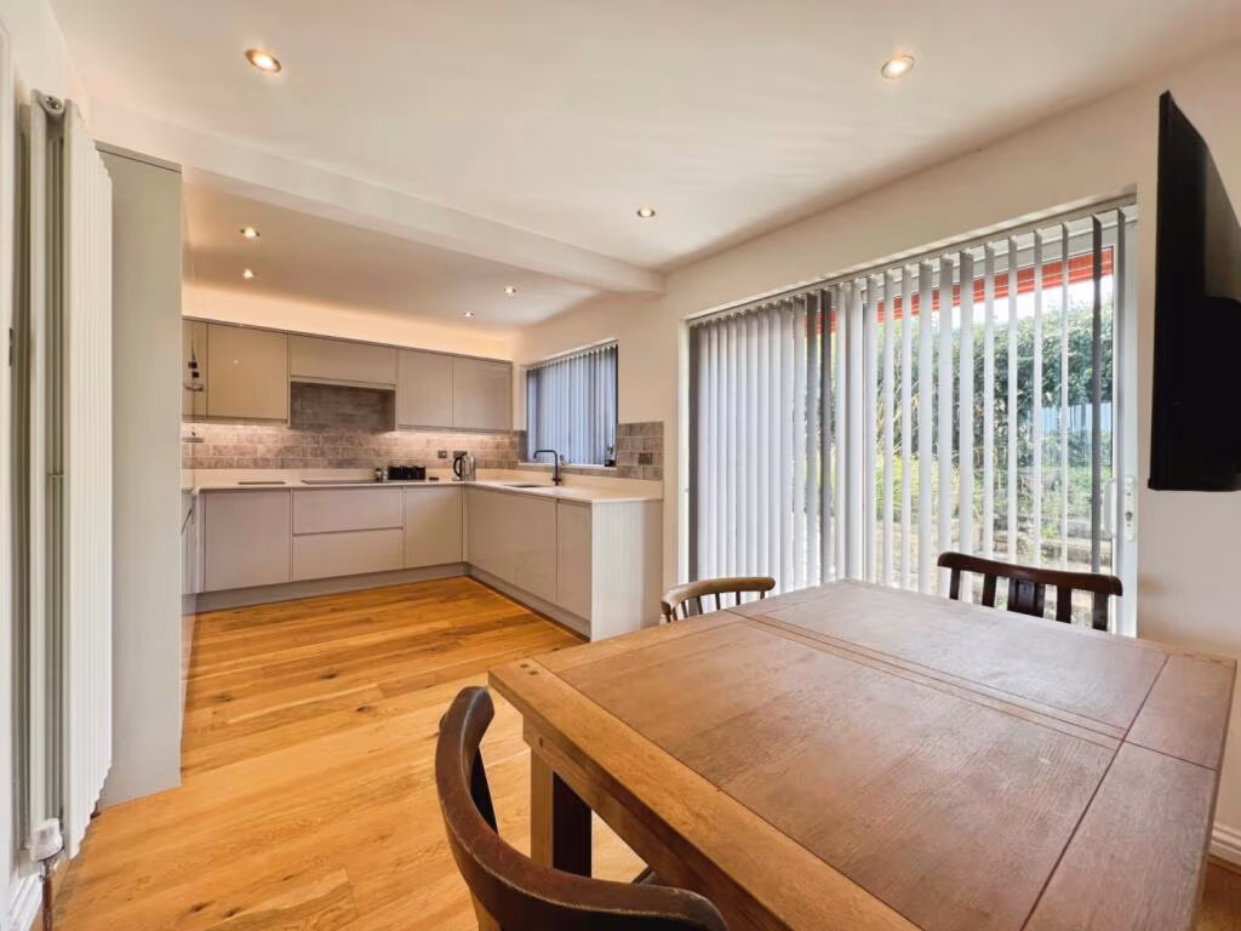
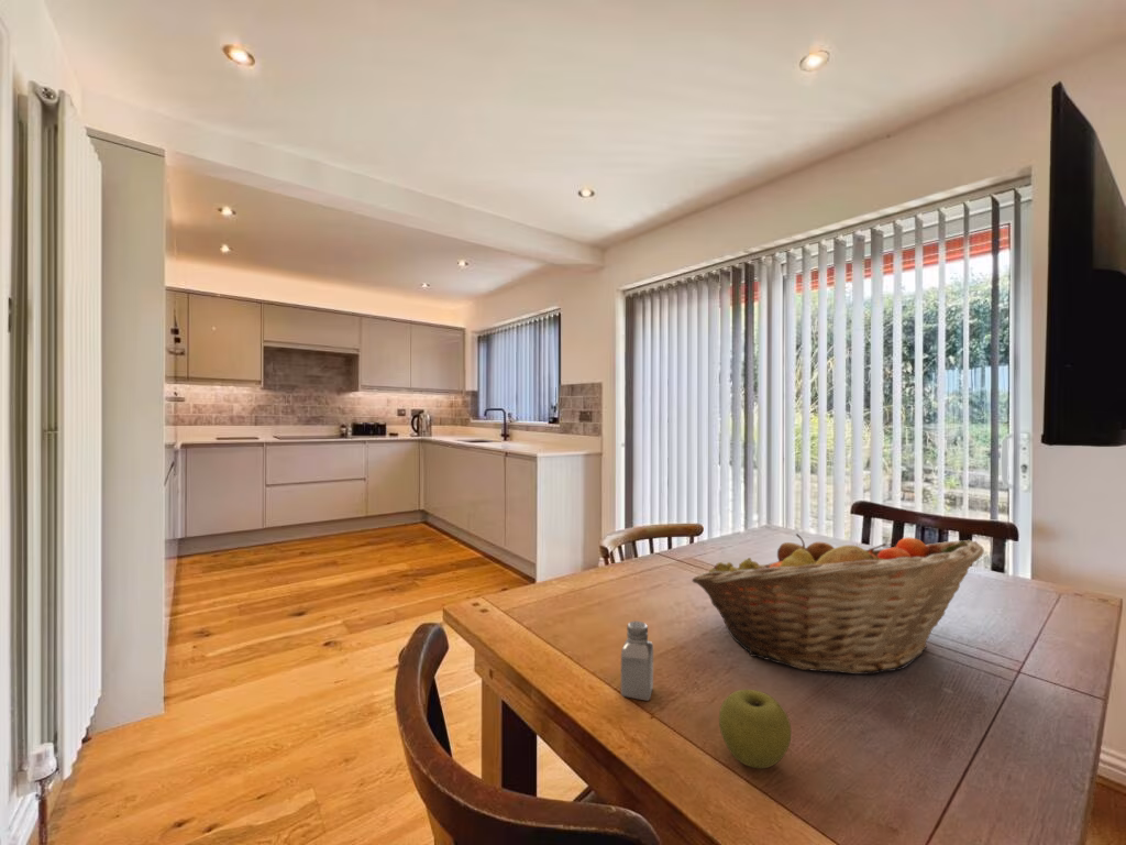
+ apple [718,689,792,769]
+ fruit basket [691,533,985,676]
+ saltshaker [620,621,654,702]
